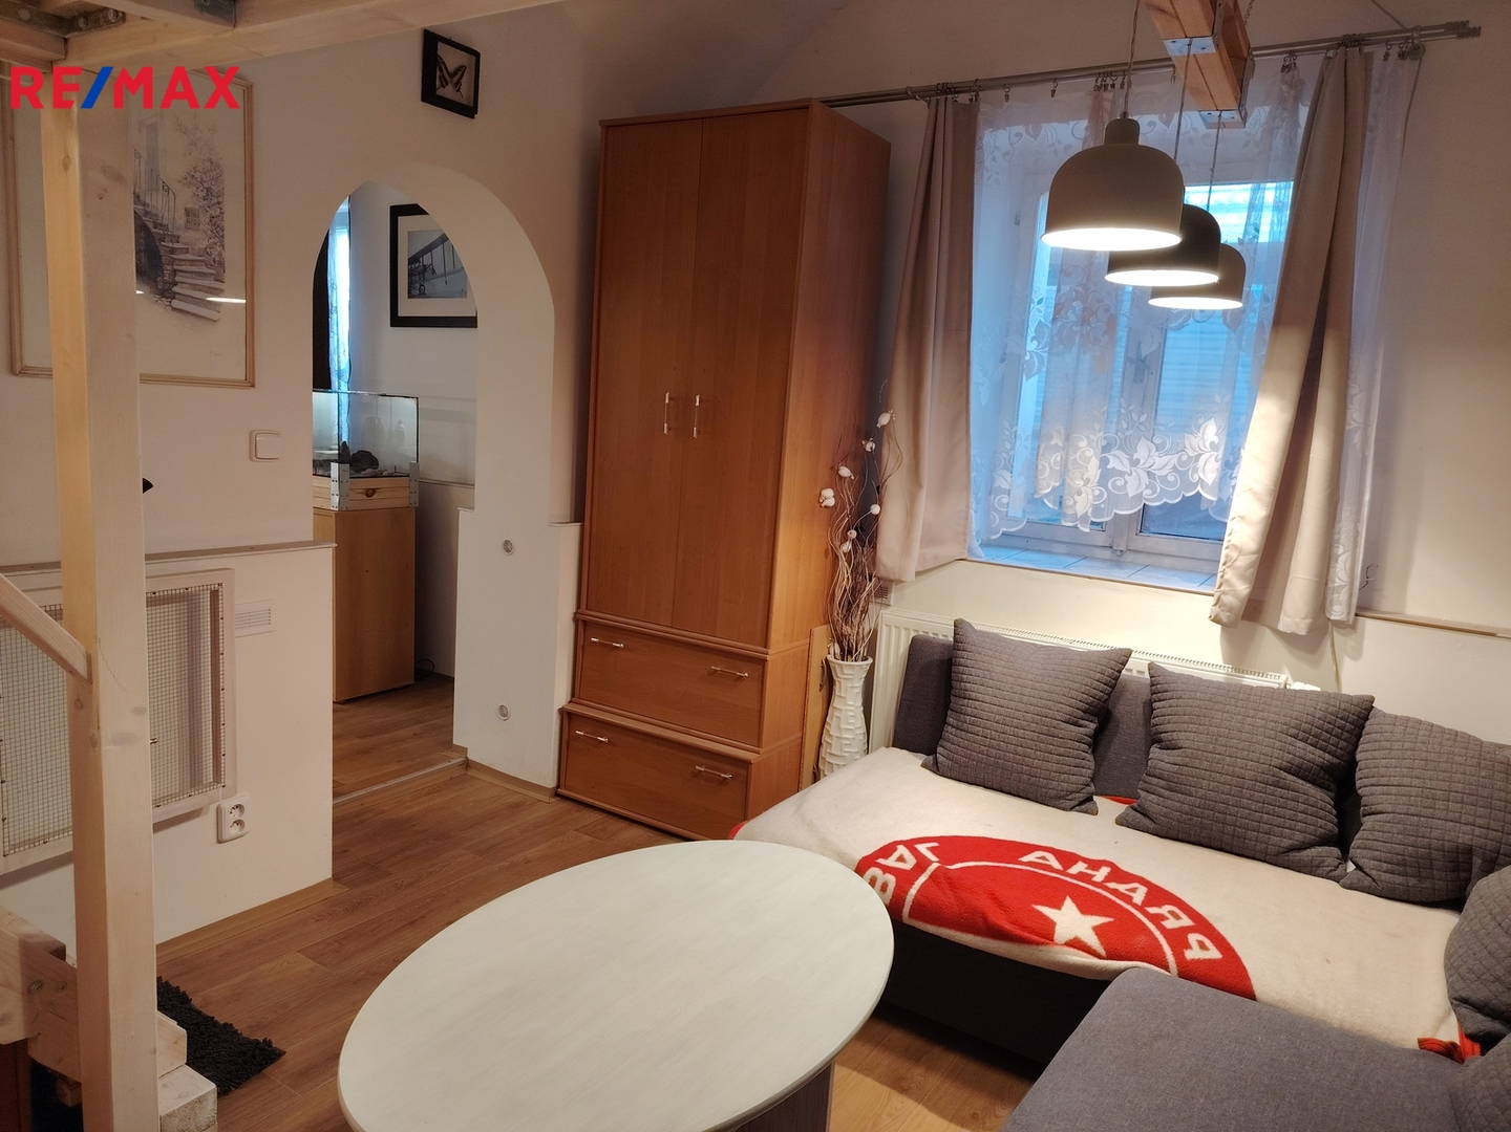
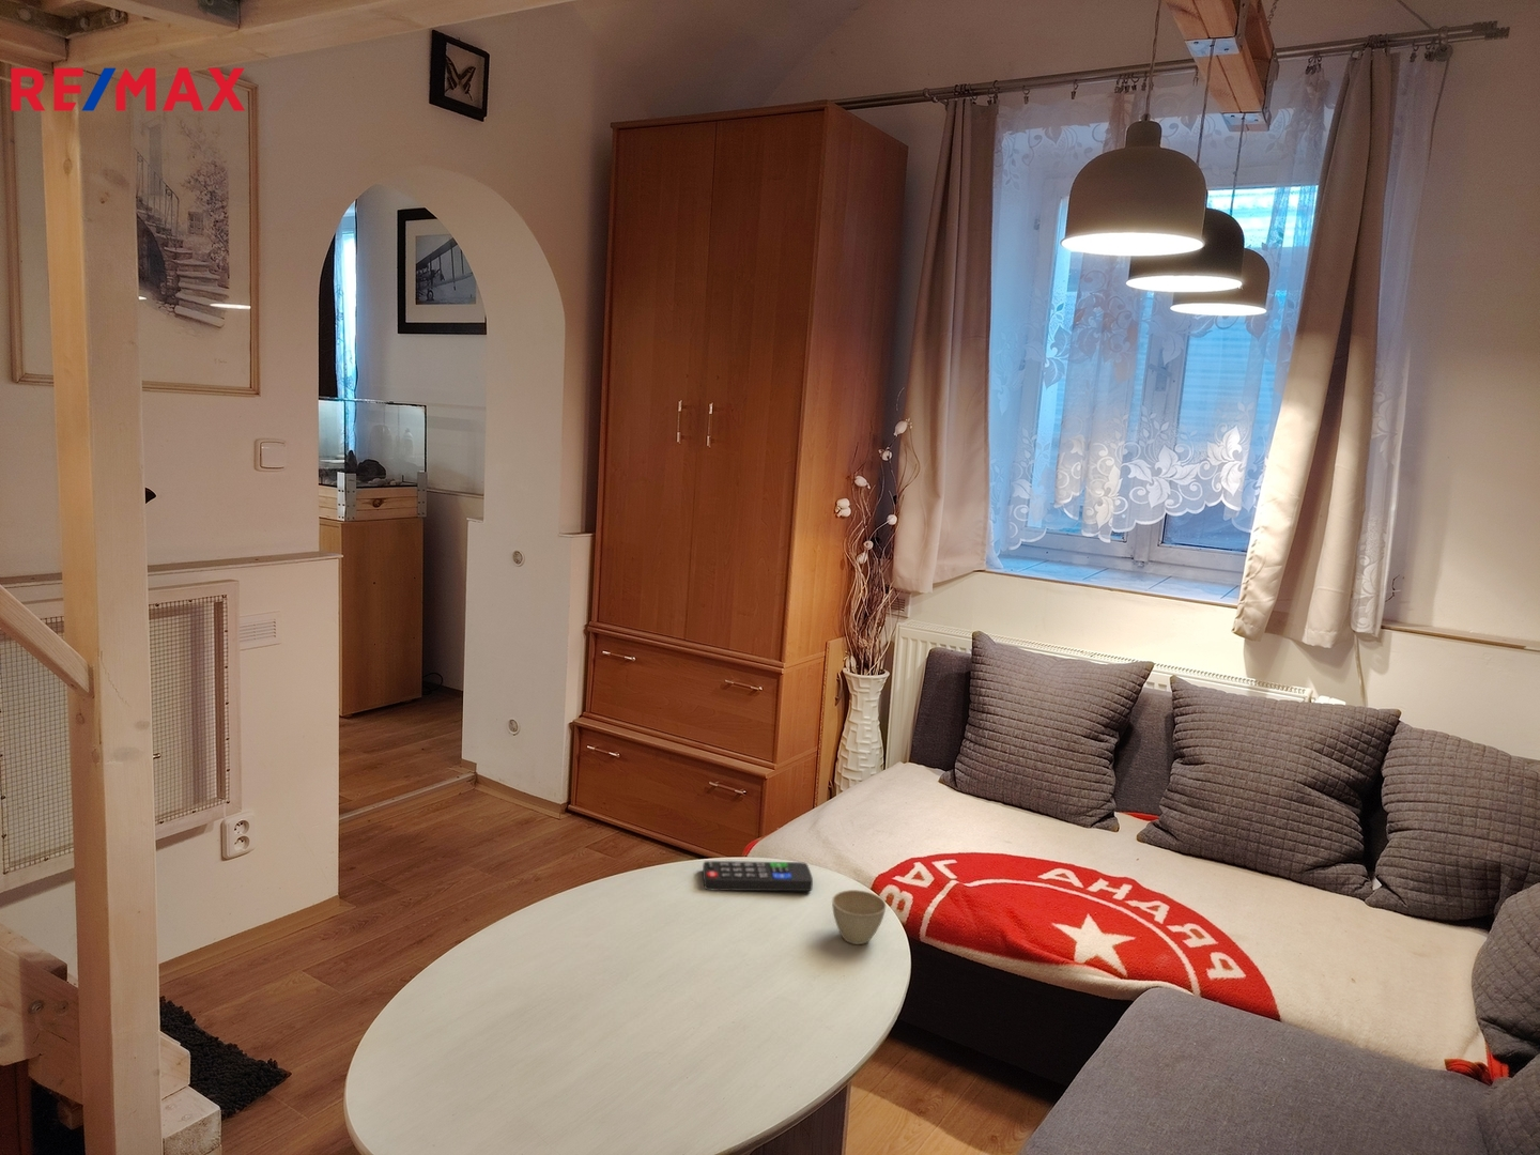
+ remote control [702,860,814,892]
+ flower pot [831,889,888,945]
